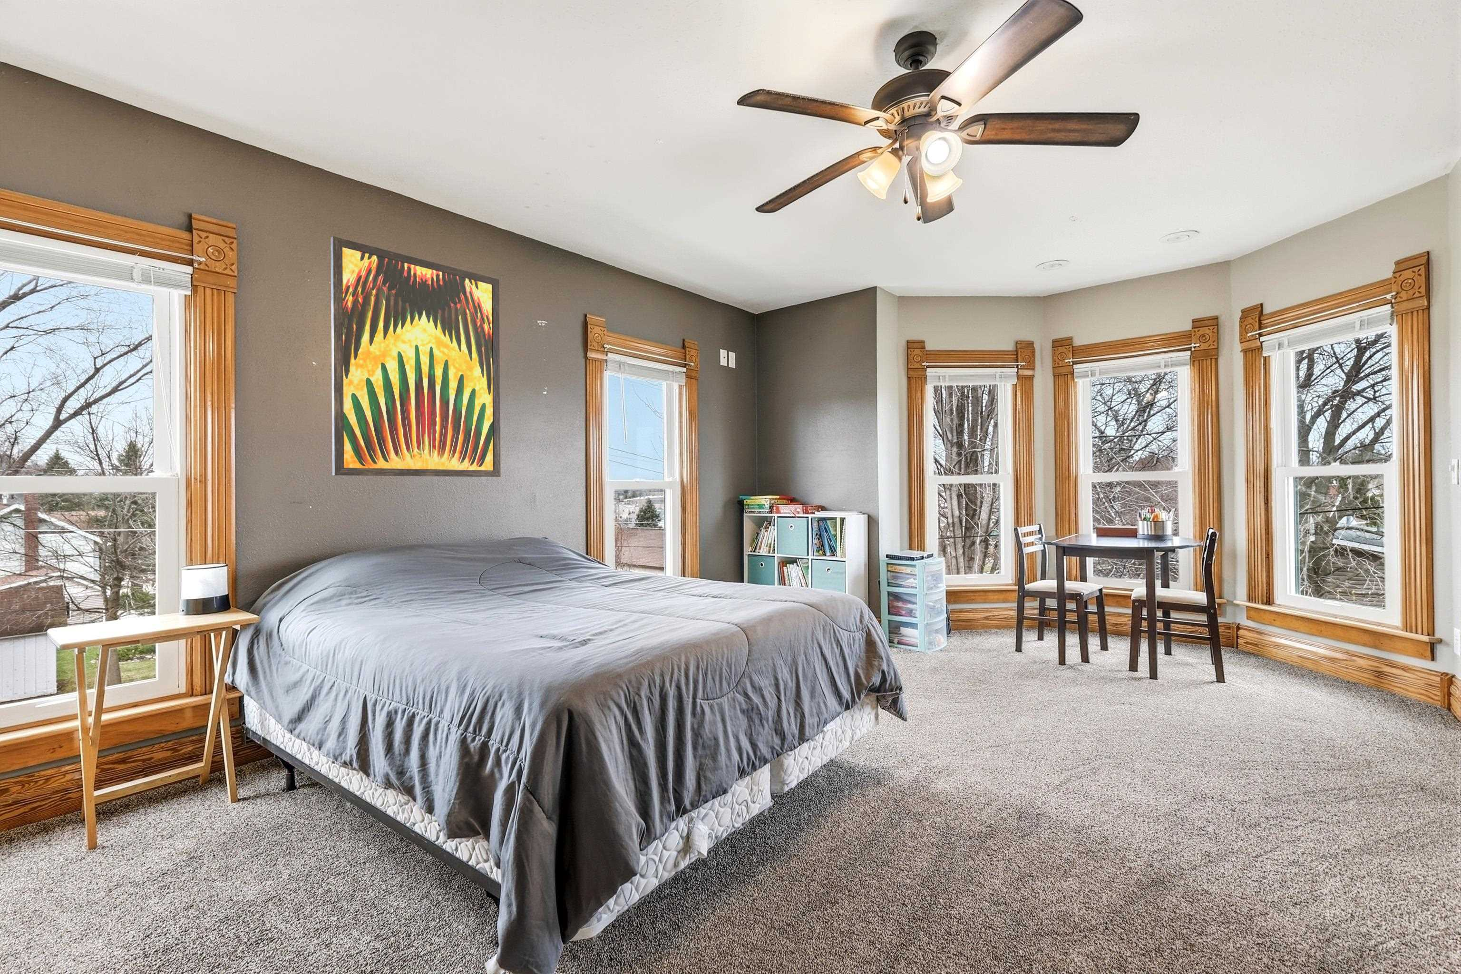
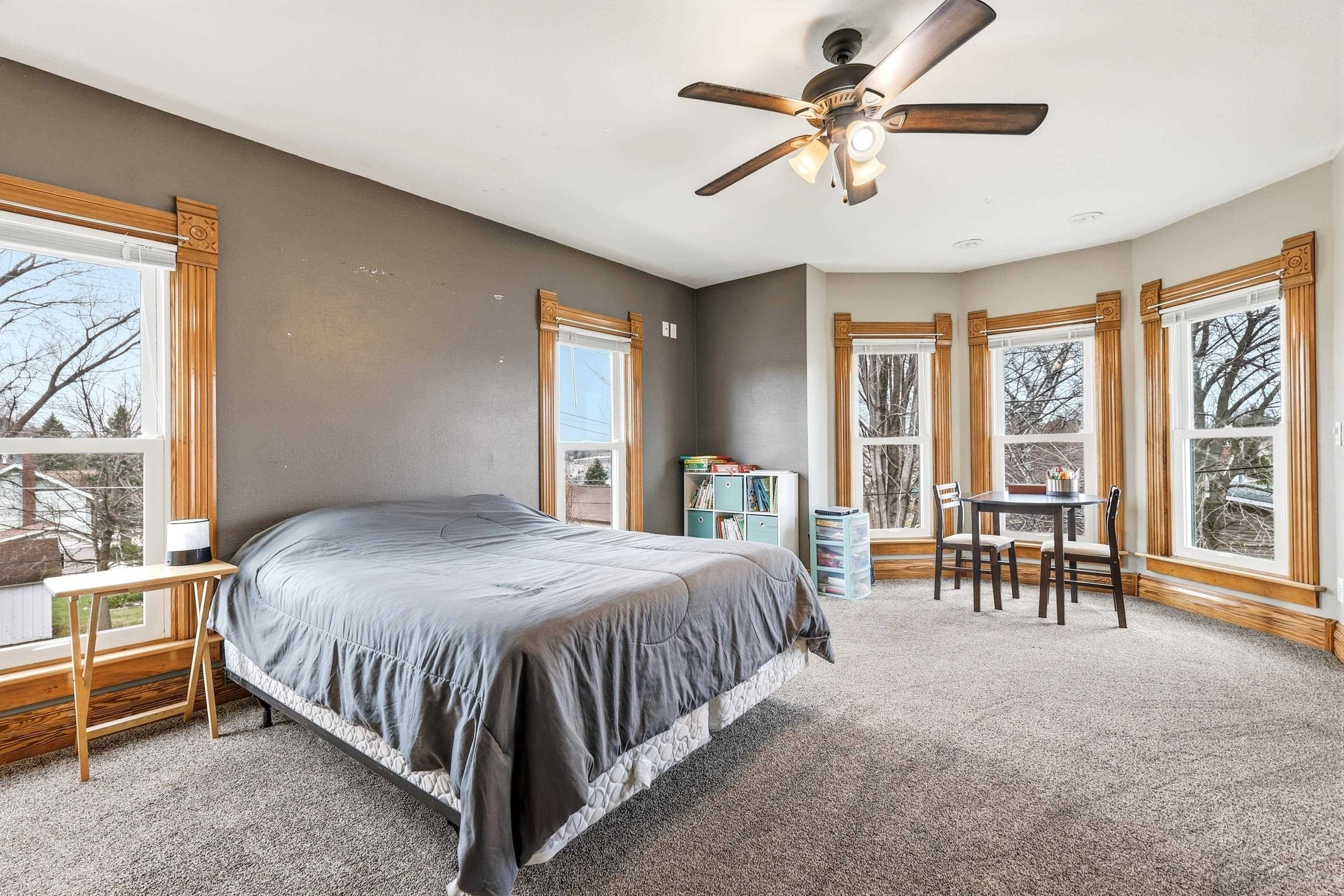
- wall art [330,236,501,477]
